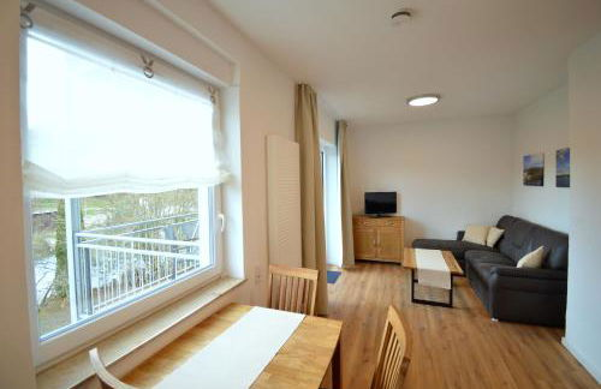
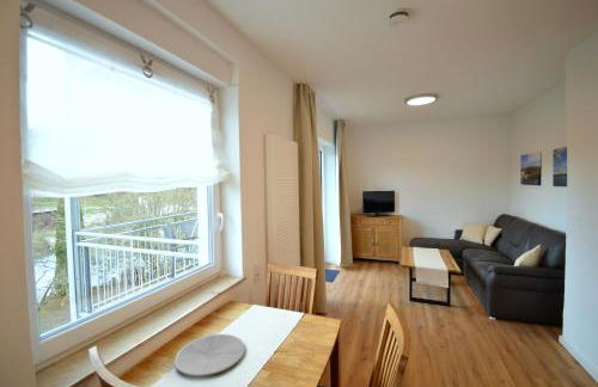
+ plate [173,333,246,377]
